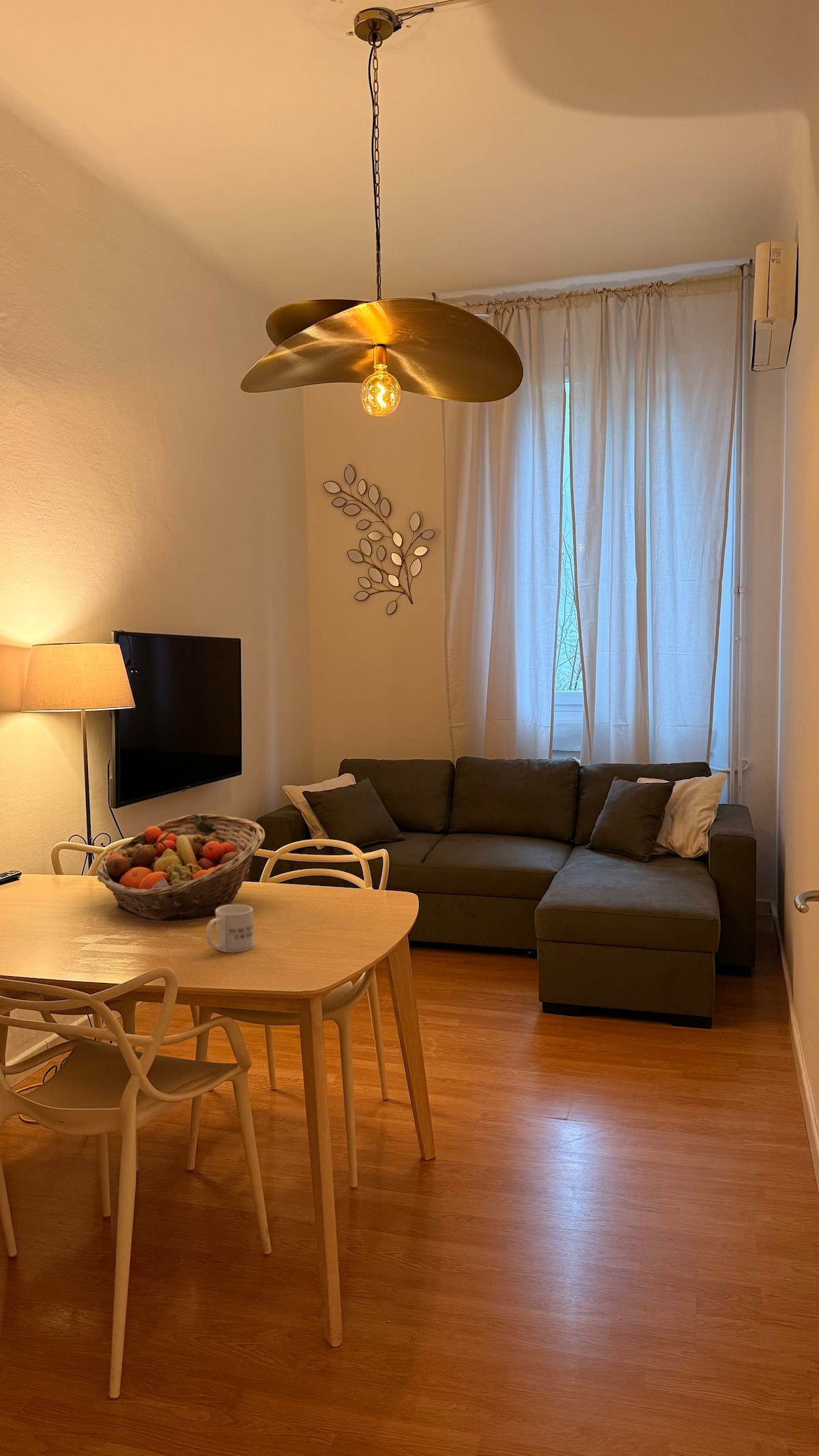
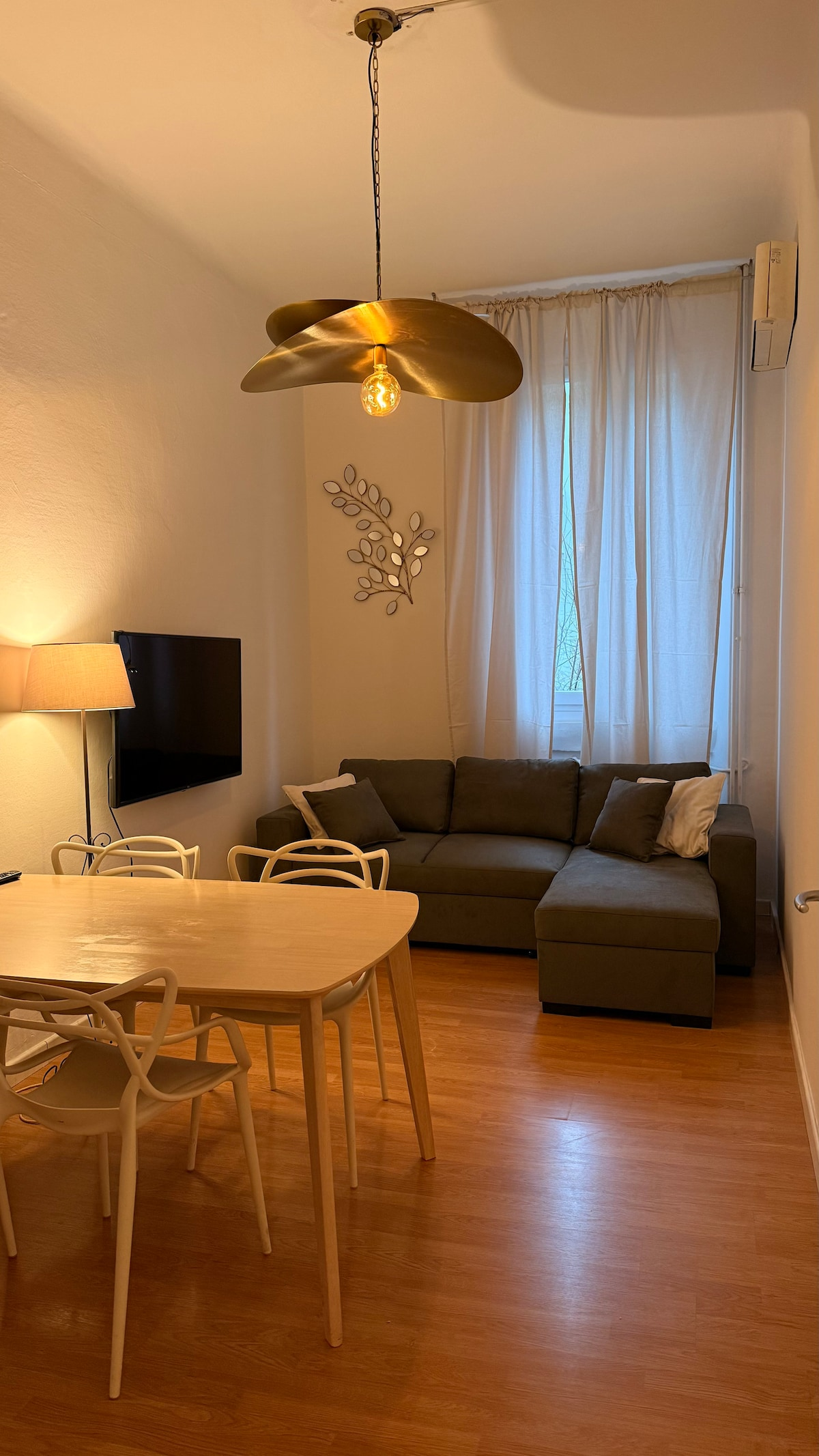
- fruit basket [96,813,265,922]
- mug [205,904,254,954]
